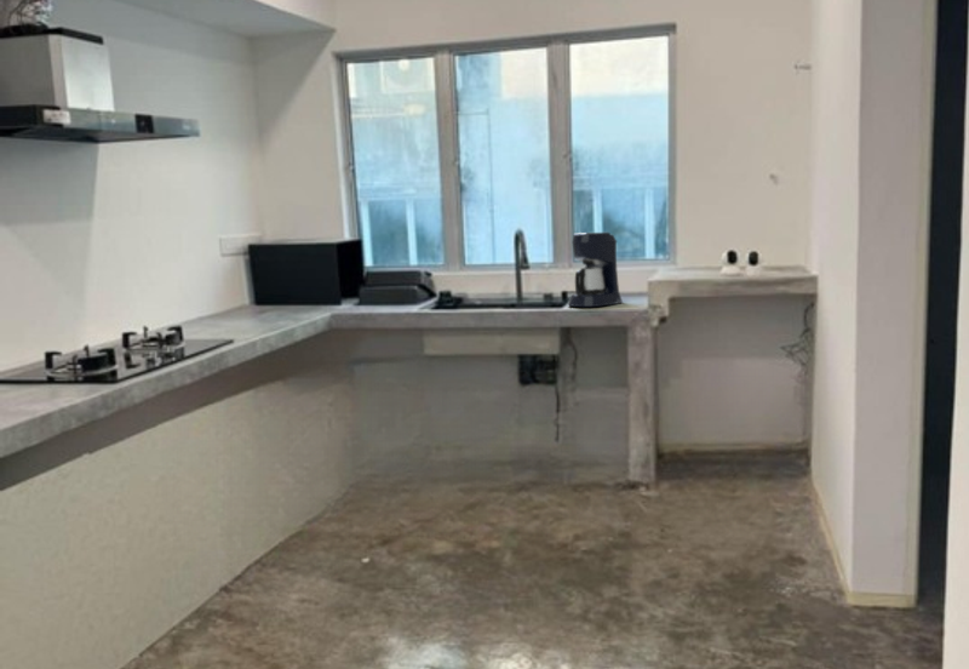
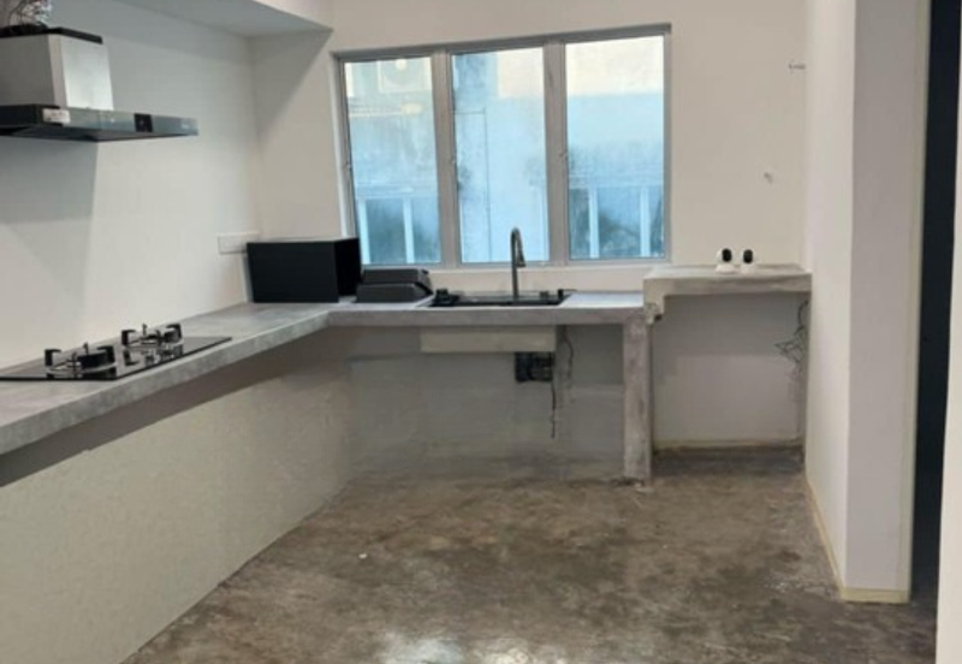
- coffee maker [567,231,624,308]
